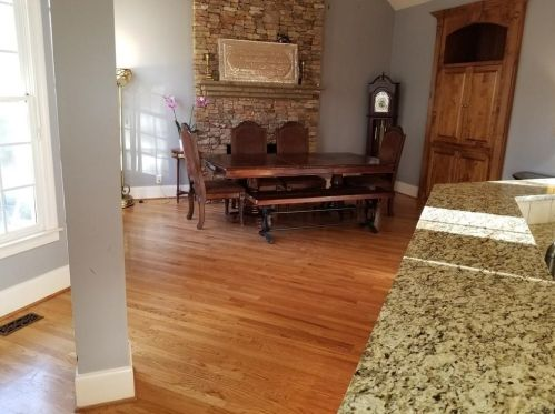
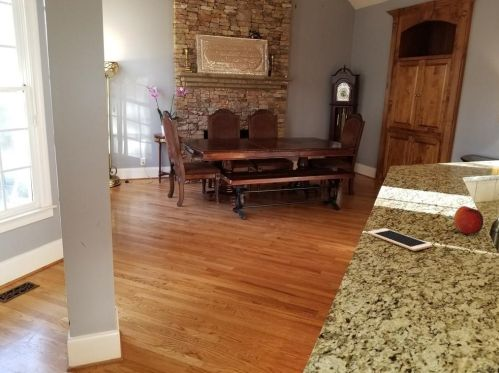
+ fruit [453,205,484,235]
+ cell phone [367,227,433,252]
